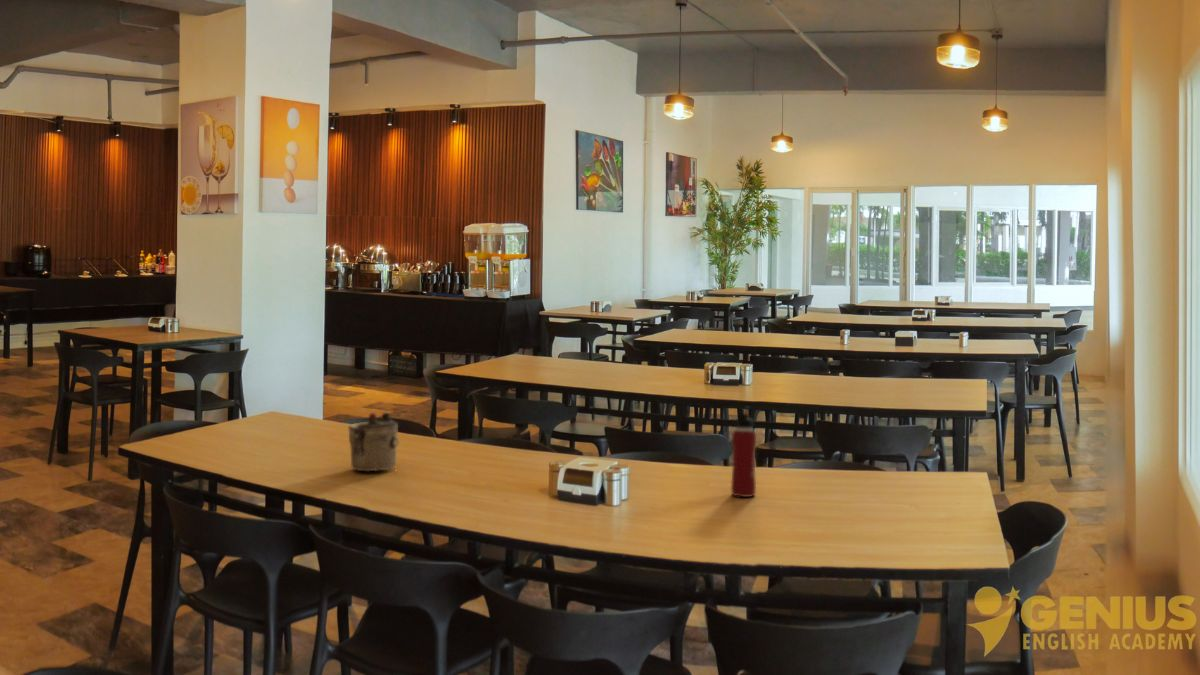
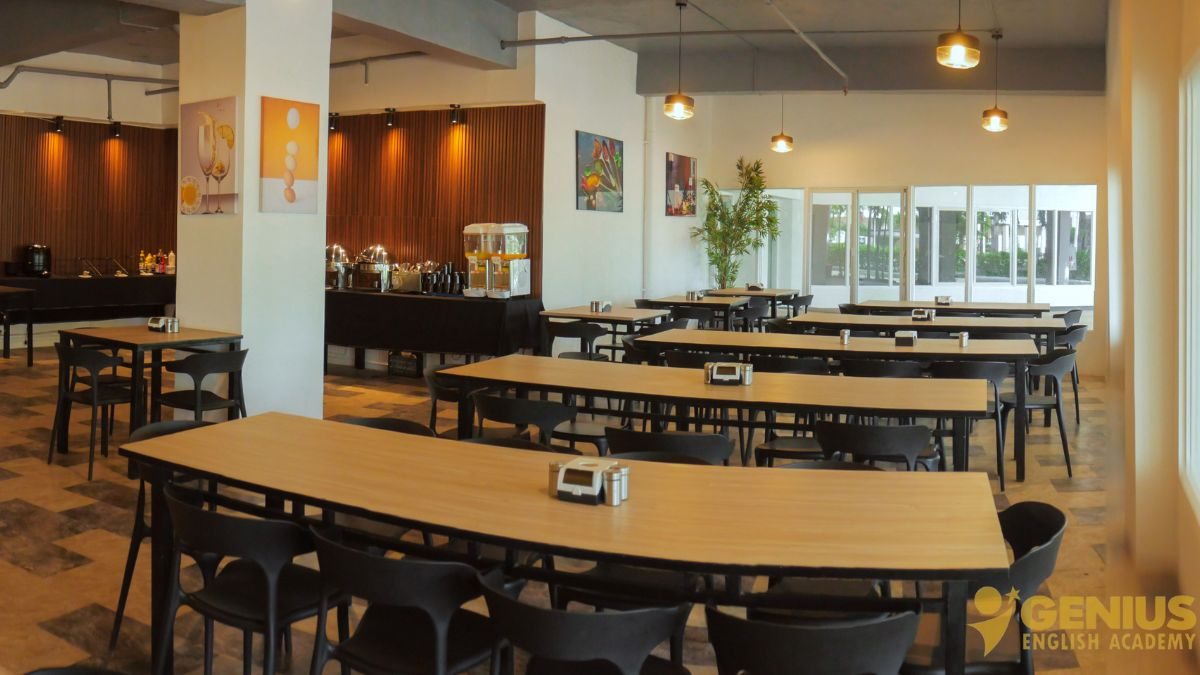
- teapot [347,412,400,472]
- water bottle [730,406,757,498]
